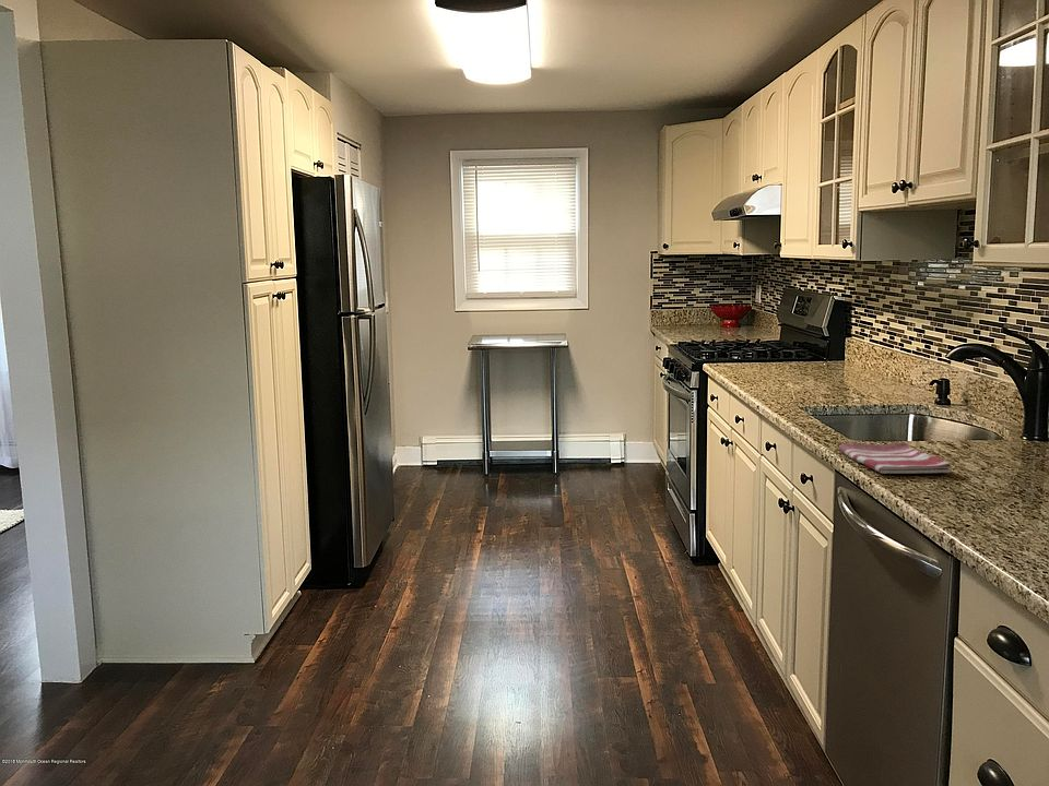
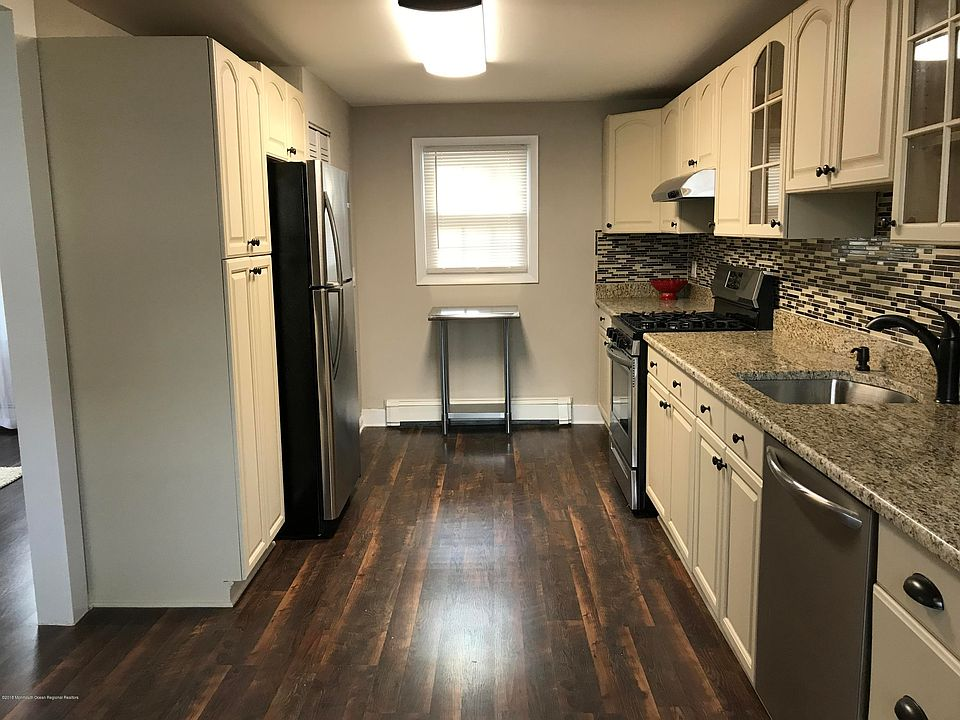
- dish towel [837,441,952,475]
